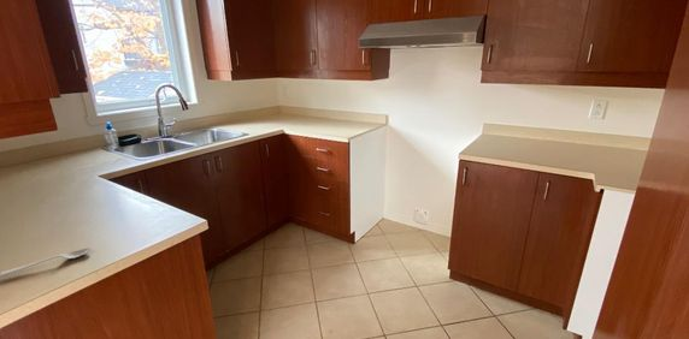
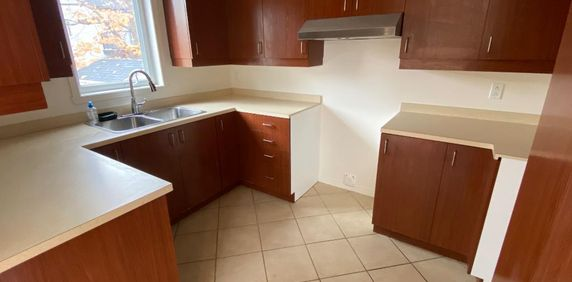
- spoon [0,246,92,278]
